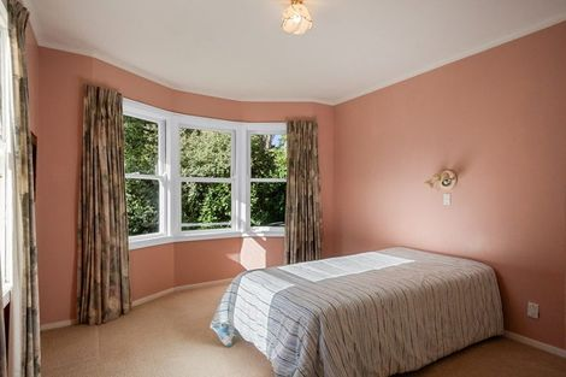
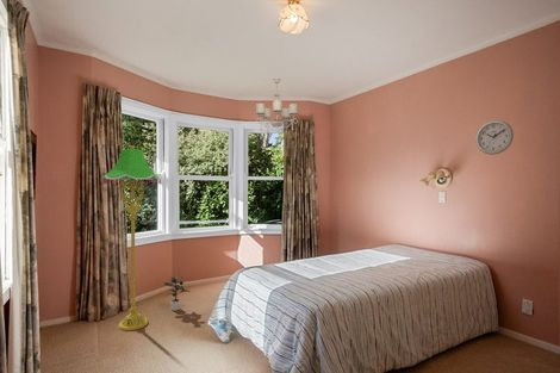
+ wall clock [474,119,515,156]
+ potted plant [163,275,191,312]
+ floor lamp [101,144,162,331]
+ chandelier [255,76,299,135]
